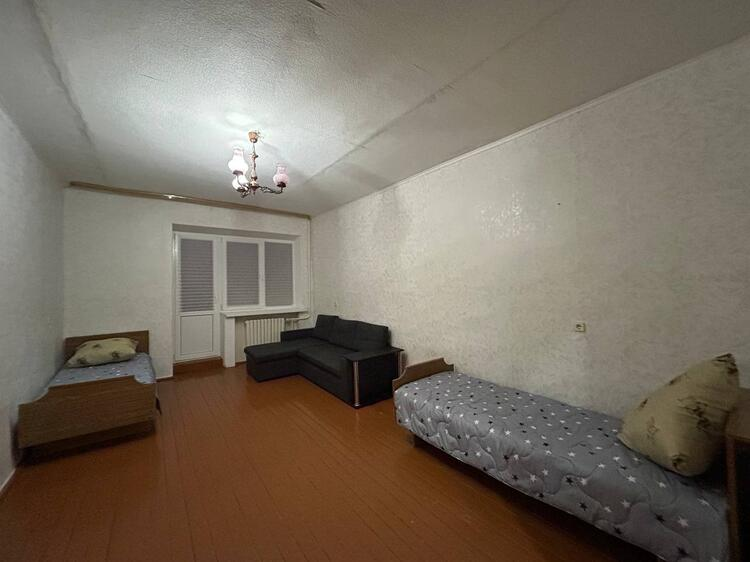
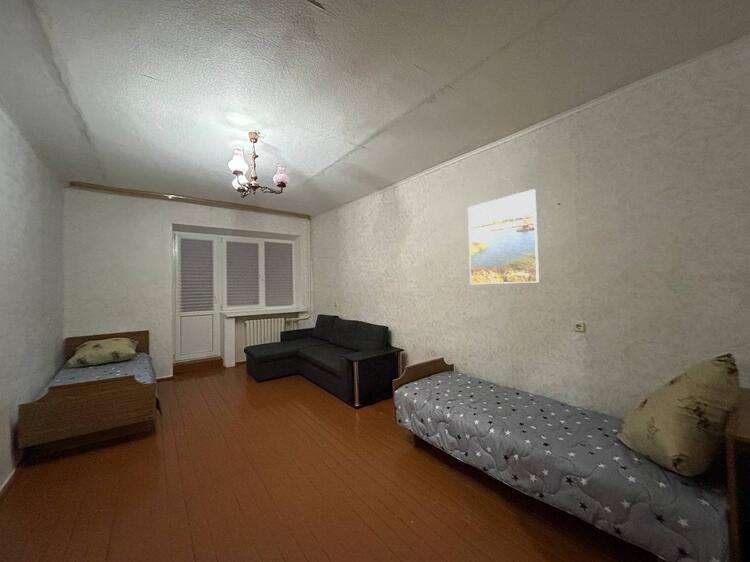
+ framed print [467,188,540,285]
